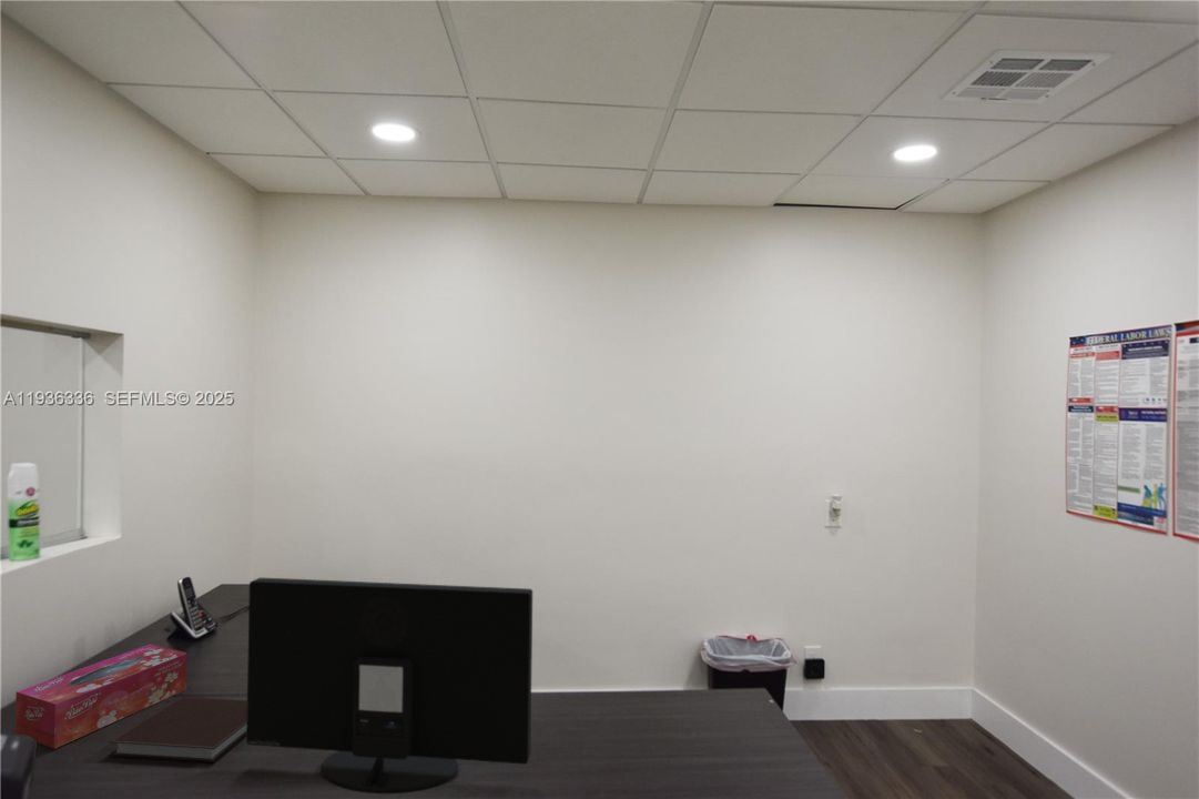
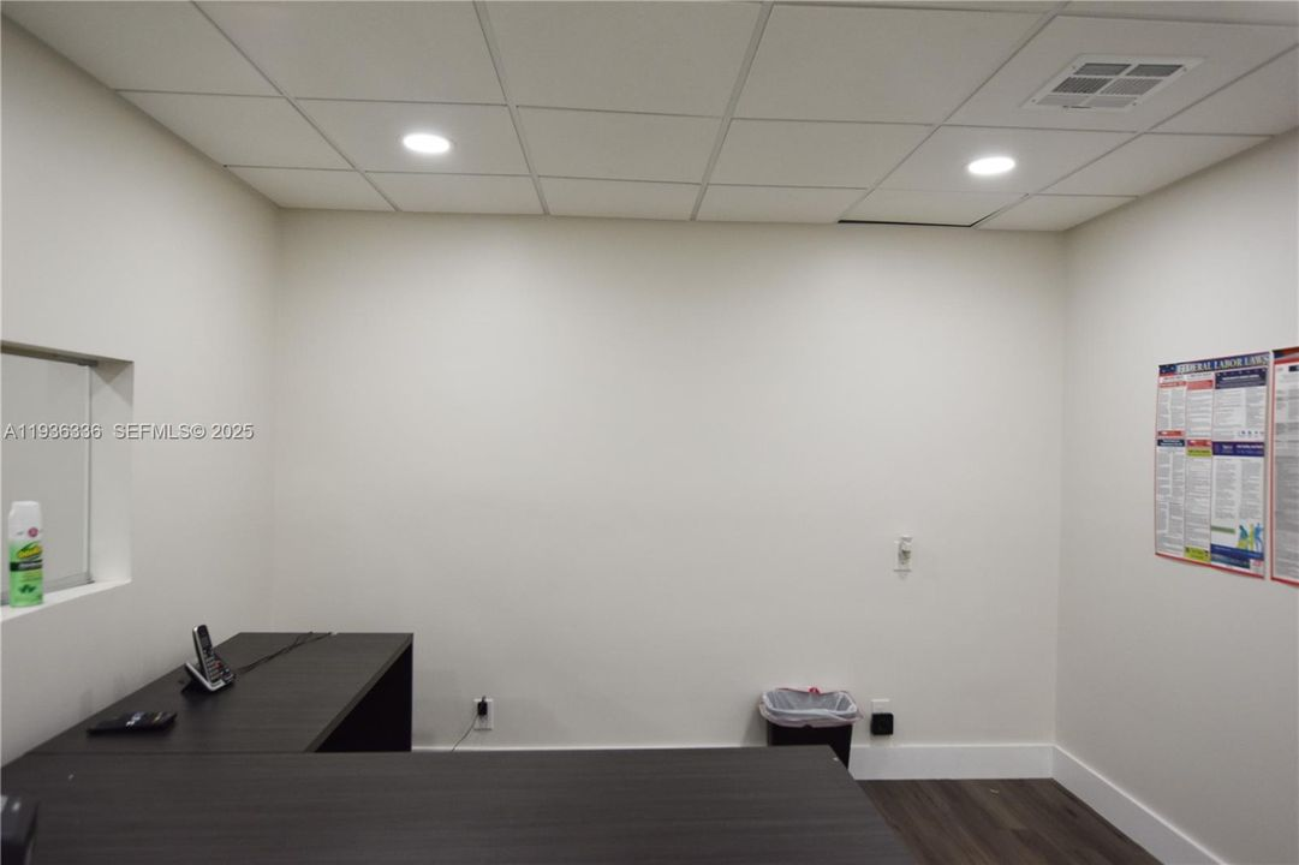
- notebook [106,696,247,763]
- monitor [245,577,534,795]
- tissue box [14,644,187,750]
